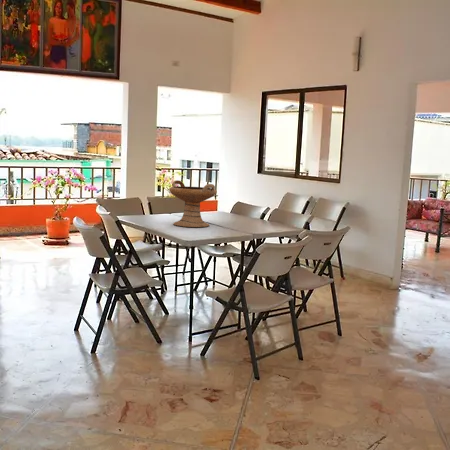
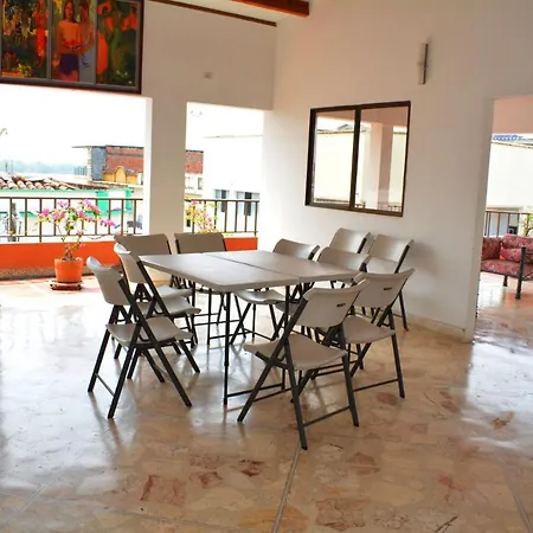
- decorative bowl [168,179,218,228]
